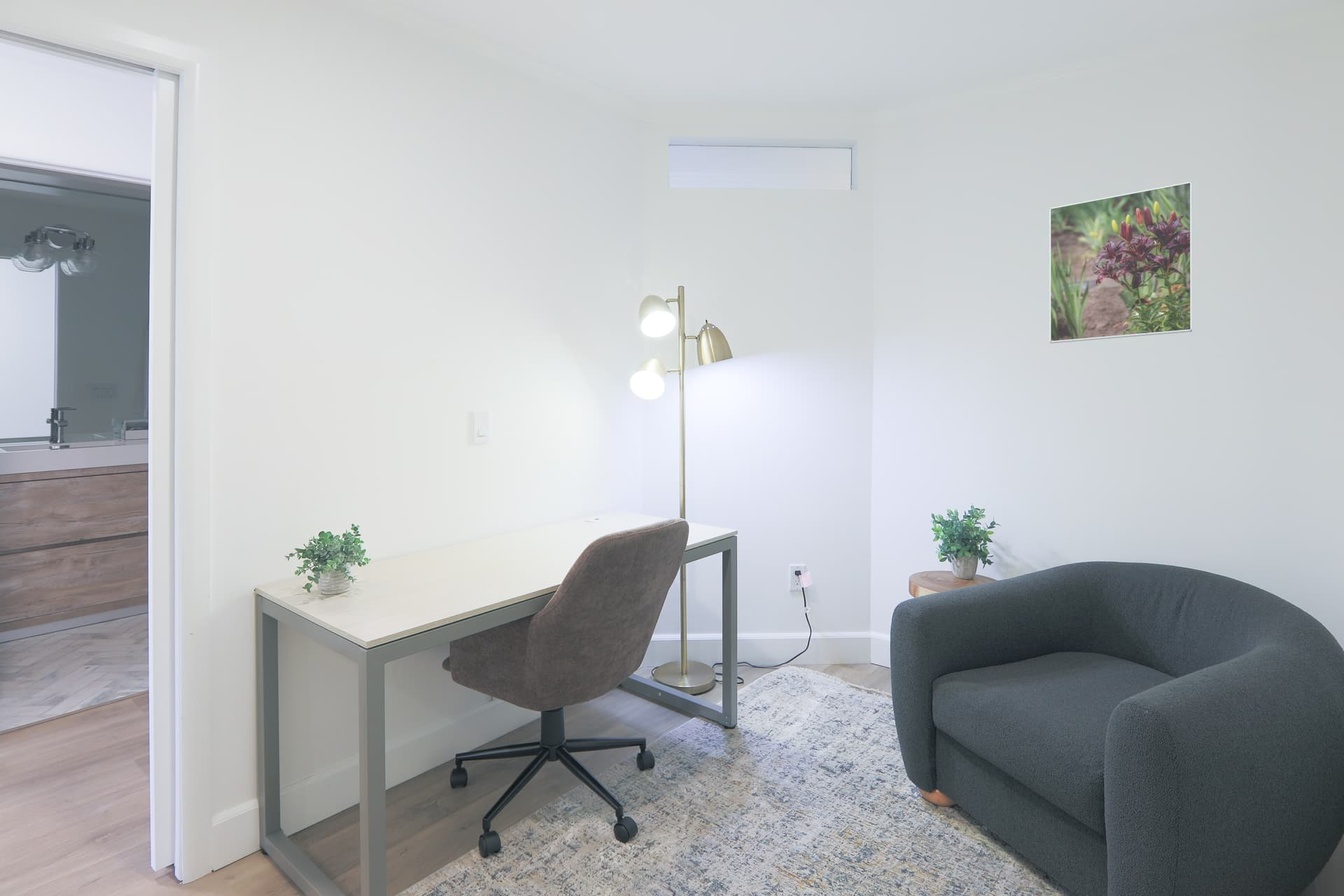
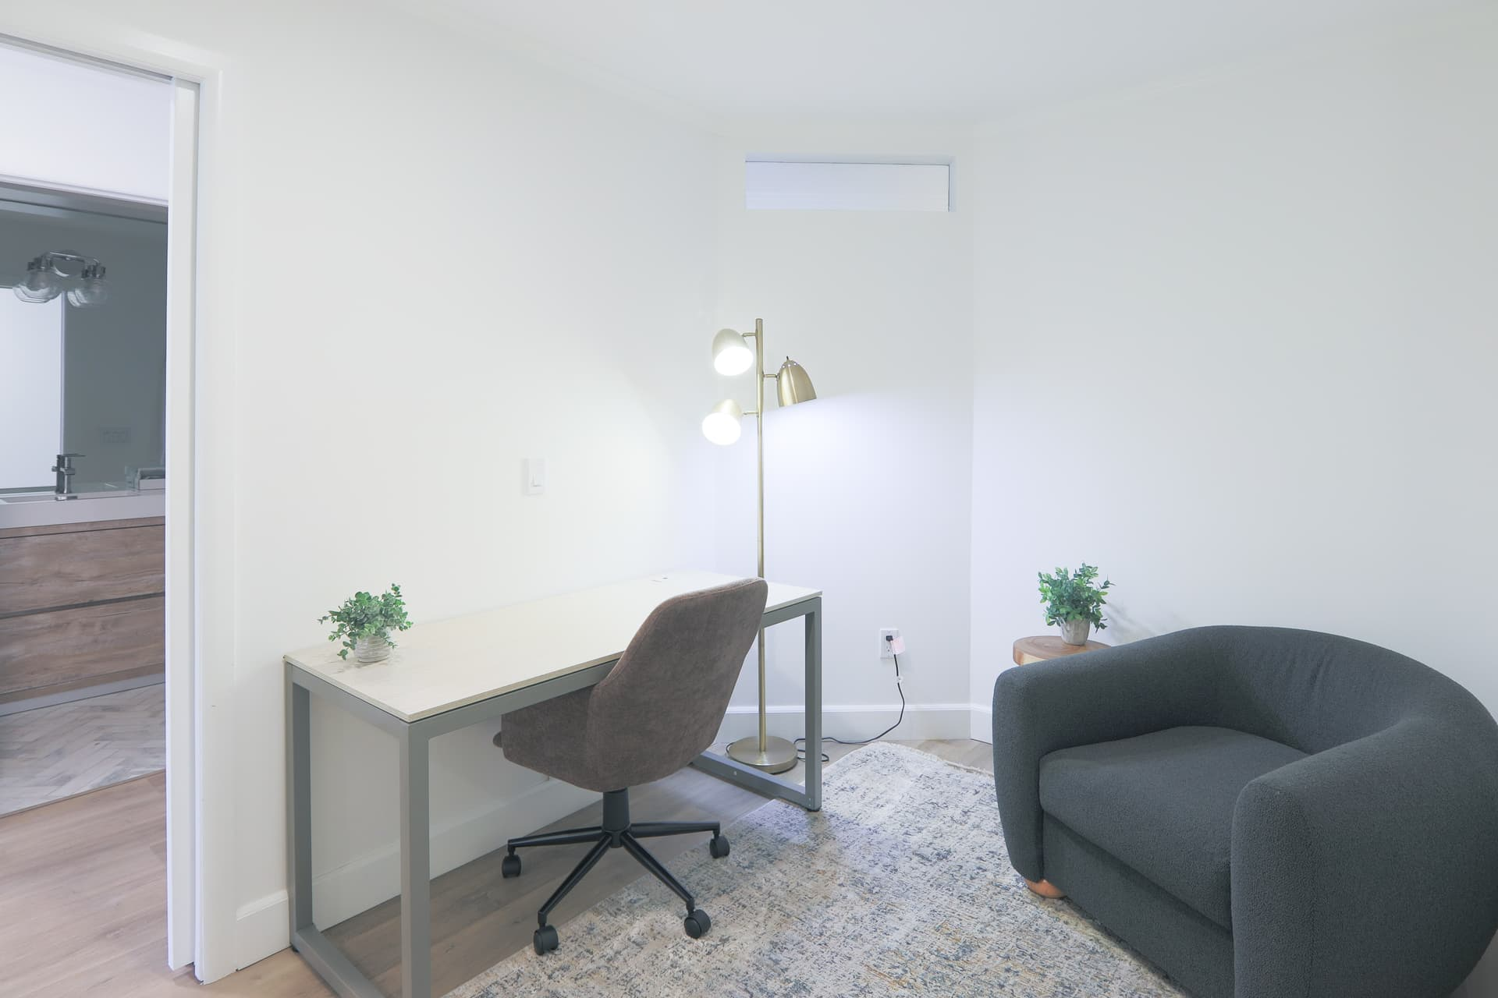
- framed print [1049,181,1193,344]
